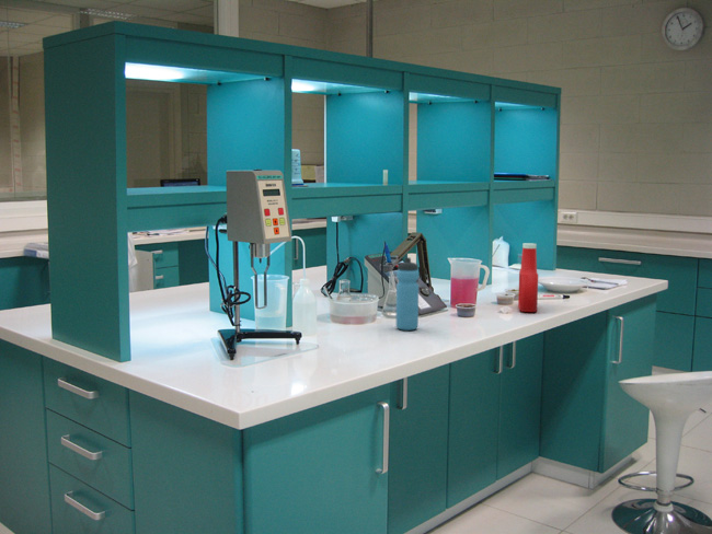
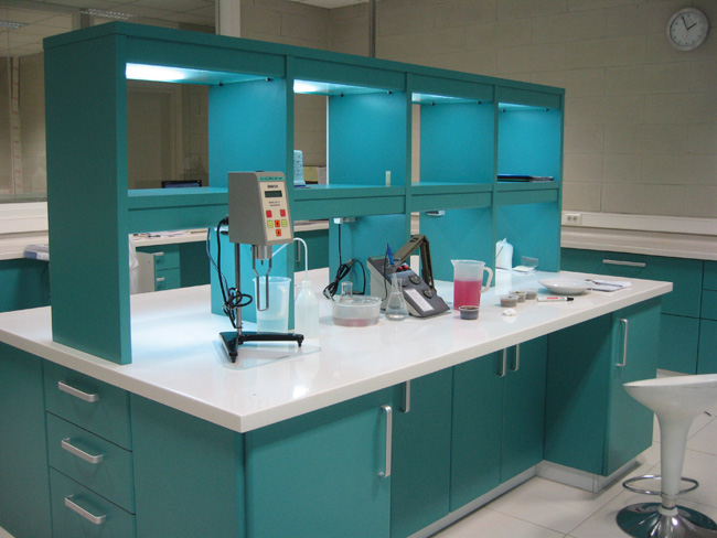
- soap bottle [517,242,539,313]
- water bottle [395,256,420,332]
